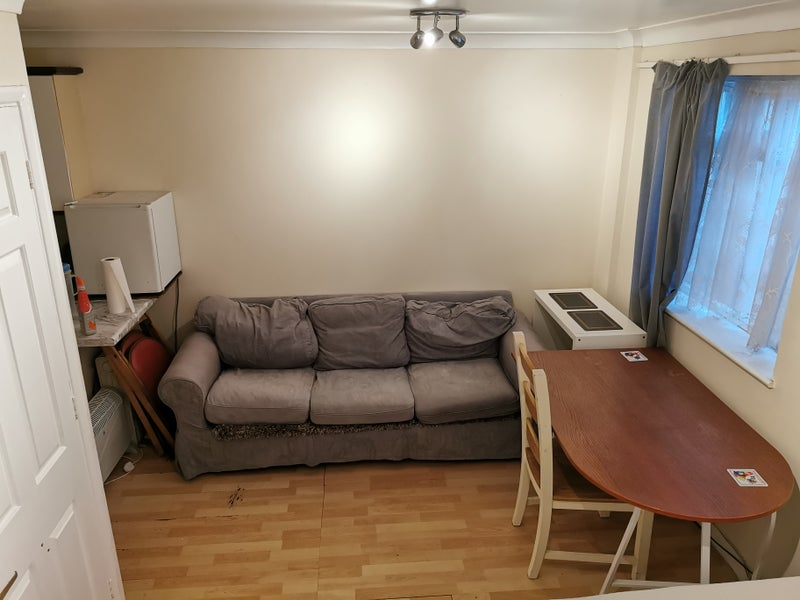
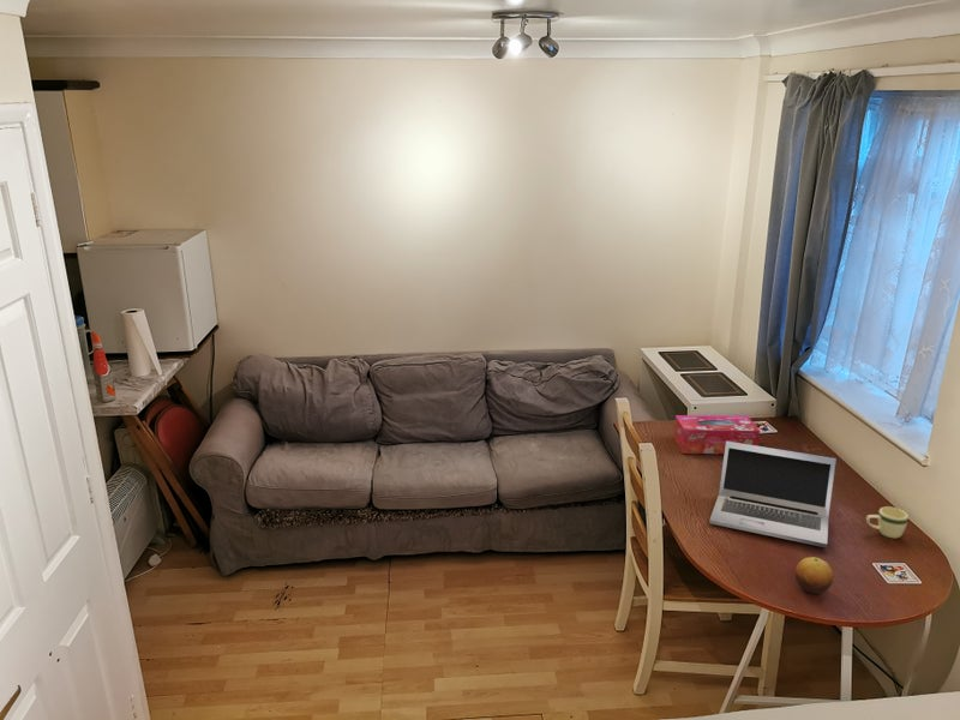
+ fruit [794,556,834,595]
+ mug [865,505,910,539]
+ tissue box [673,414,761,455]
+ laptop [708,442,838,548]
